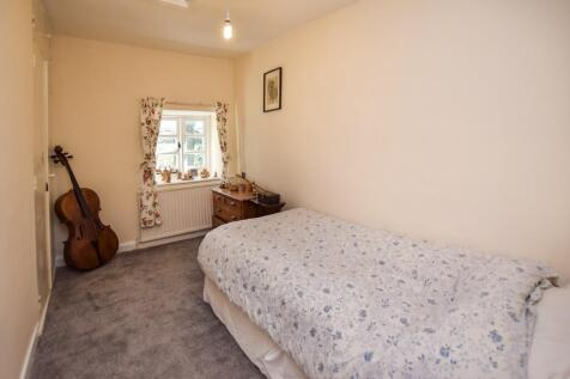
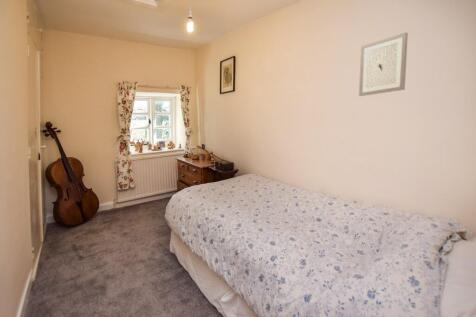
+ wall art [358,31,409,97]
